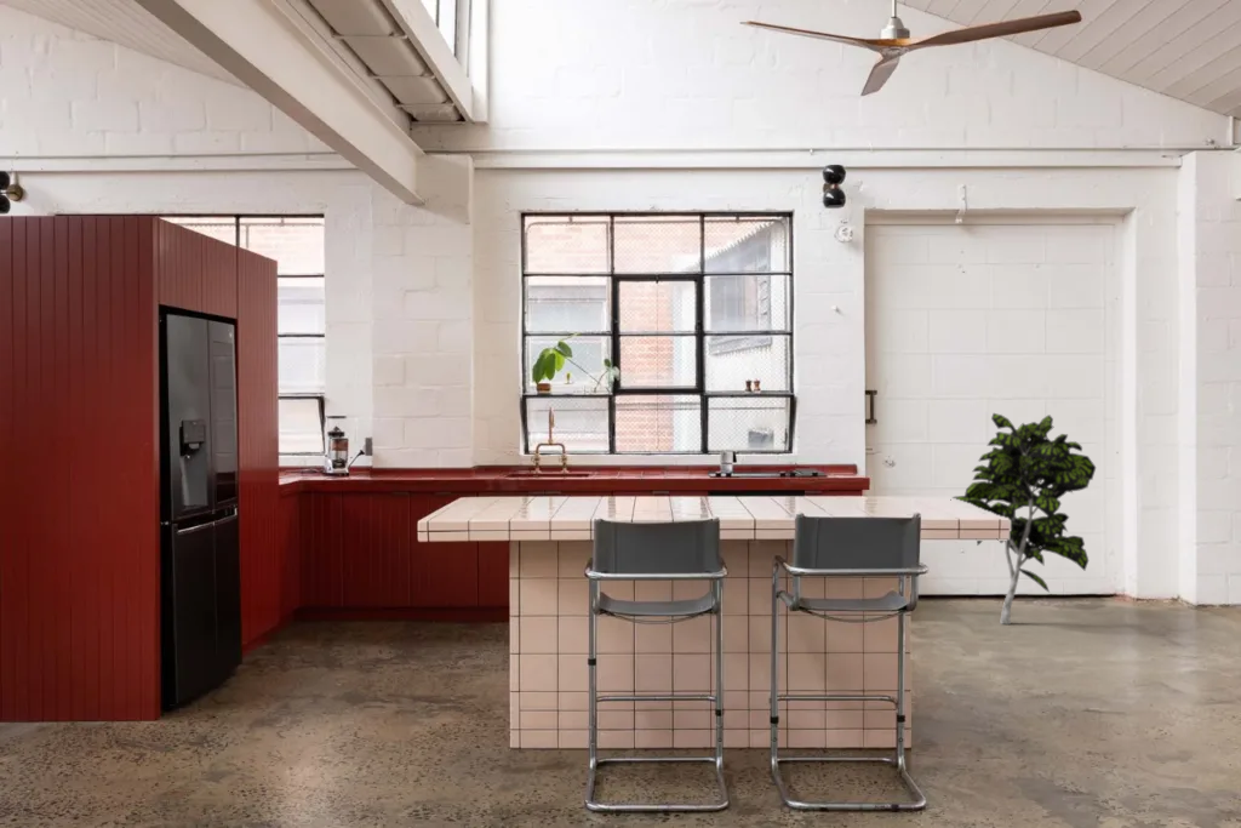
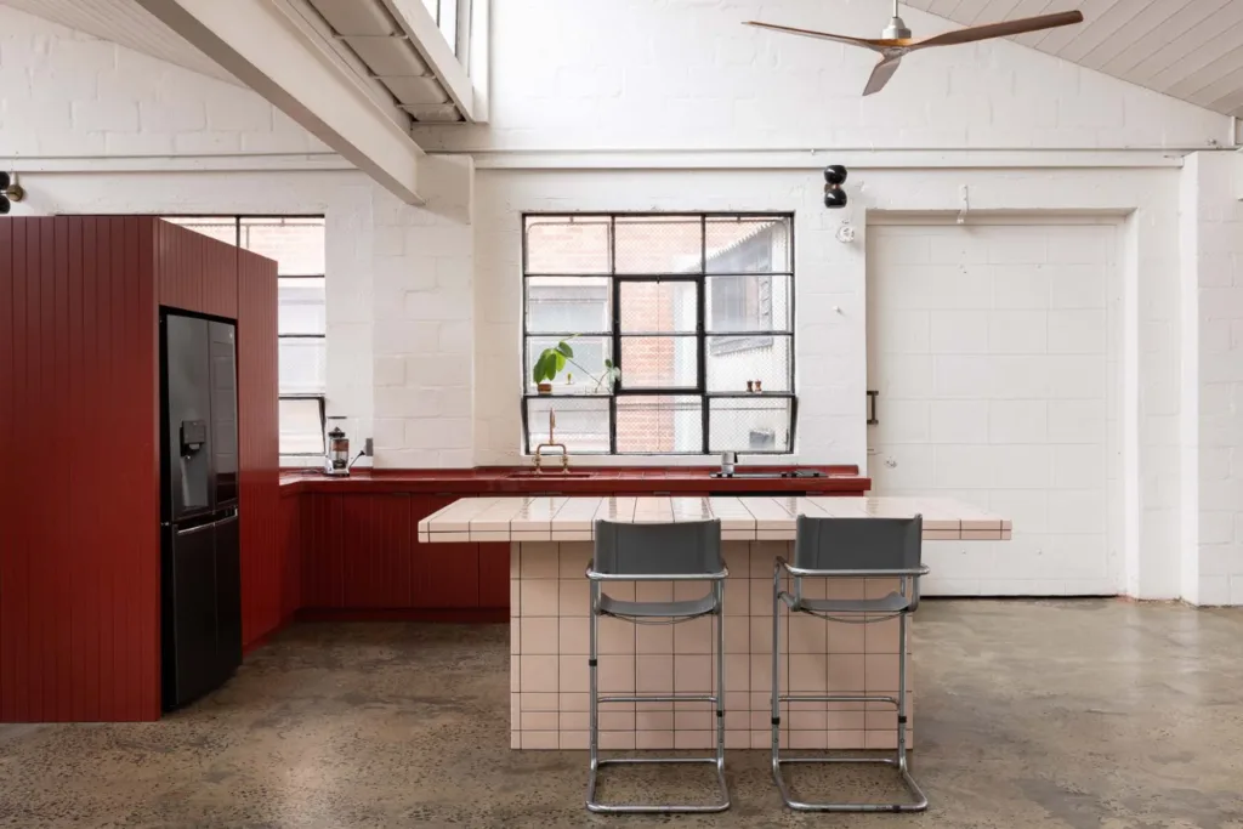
- indoor plant [951,412,1097,626]
